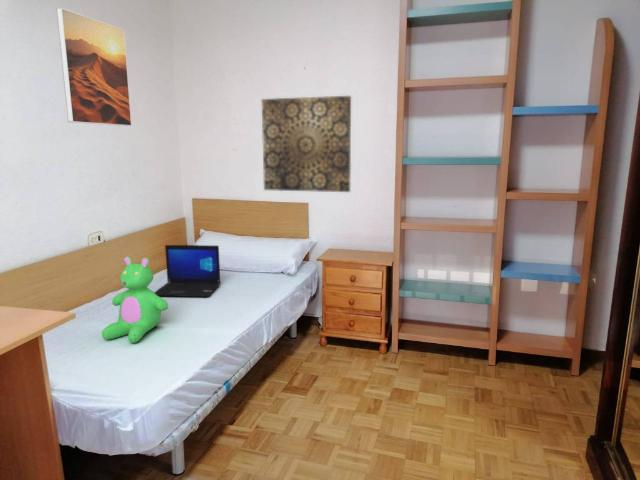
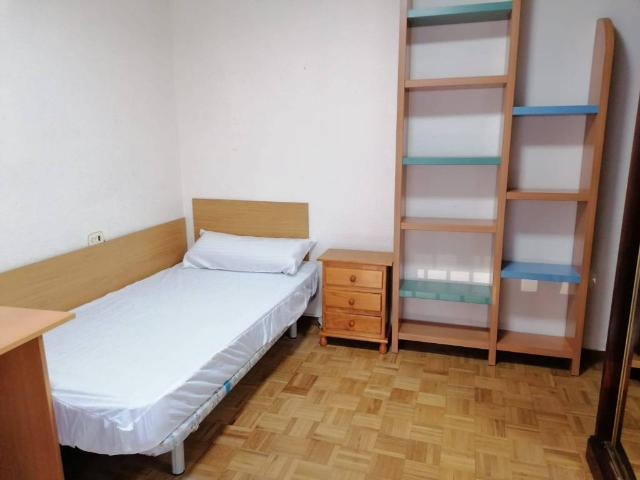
- laptop [154,244,221,298]
- teddy bear [101,256,169,344]
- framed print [56,7,133,127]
- wall art [261,95,352,193]
